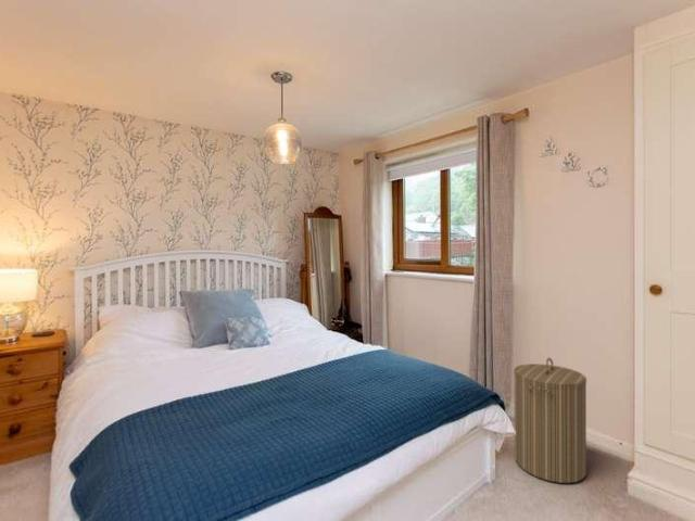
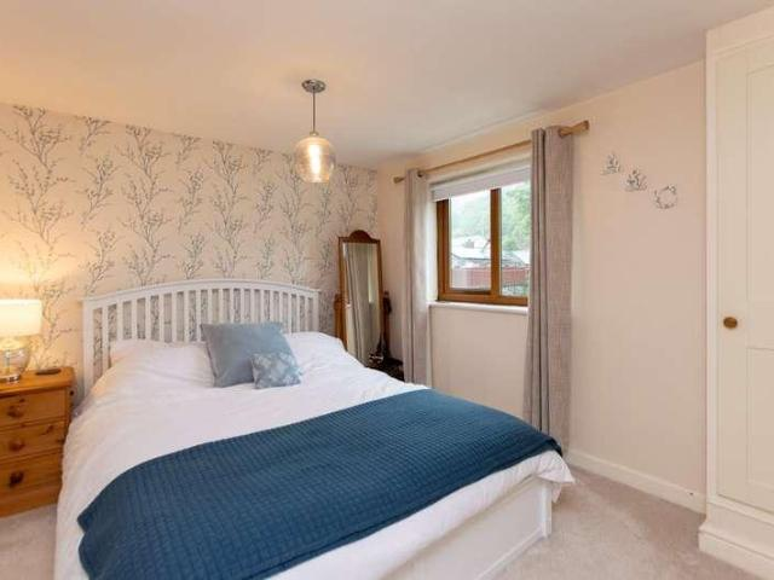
- laundry hamper [513,357,587,484]
